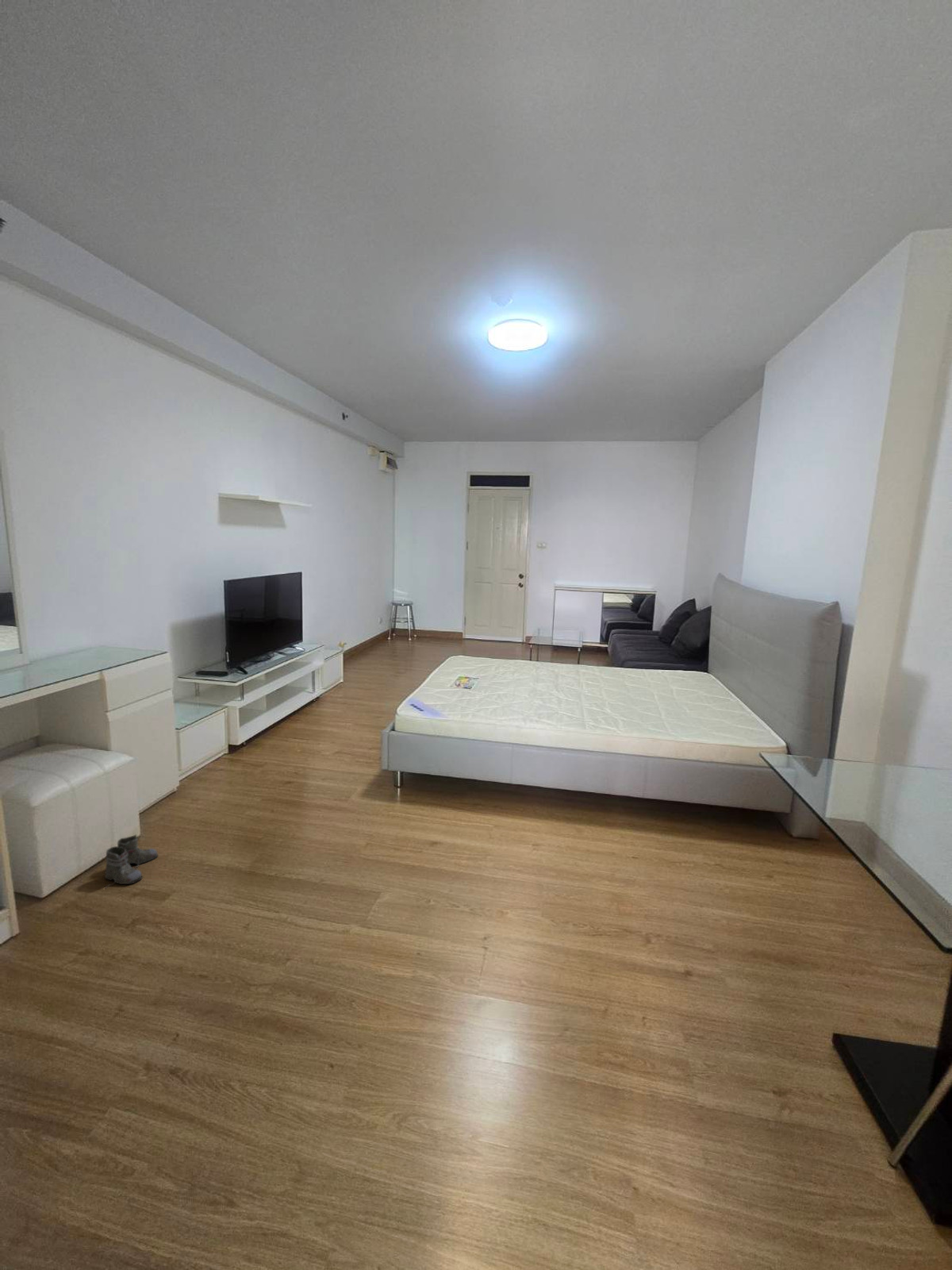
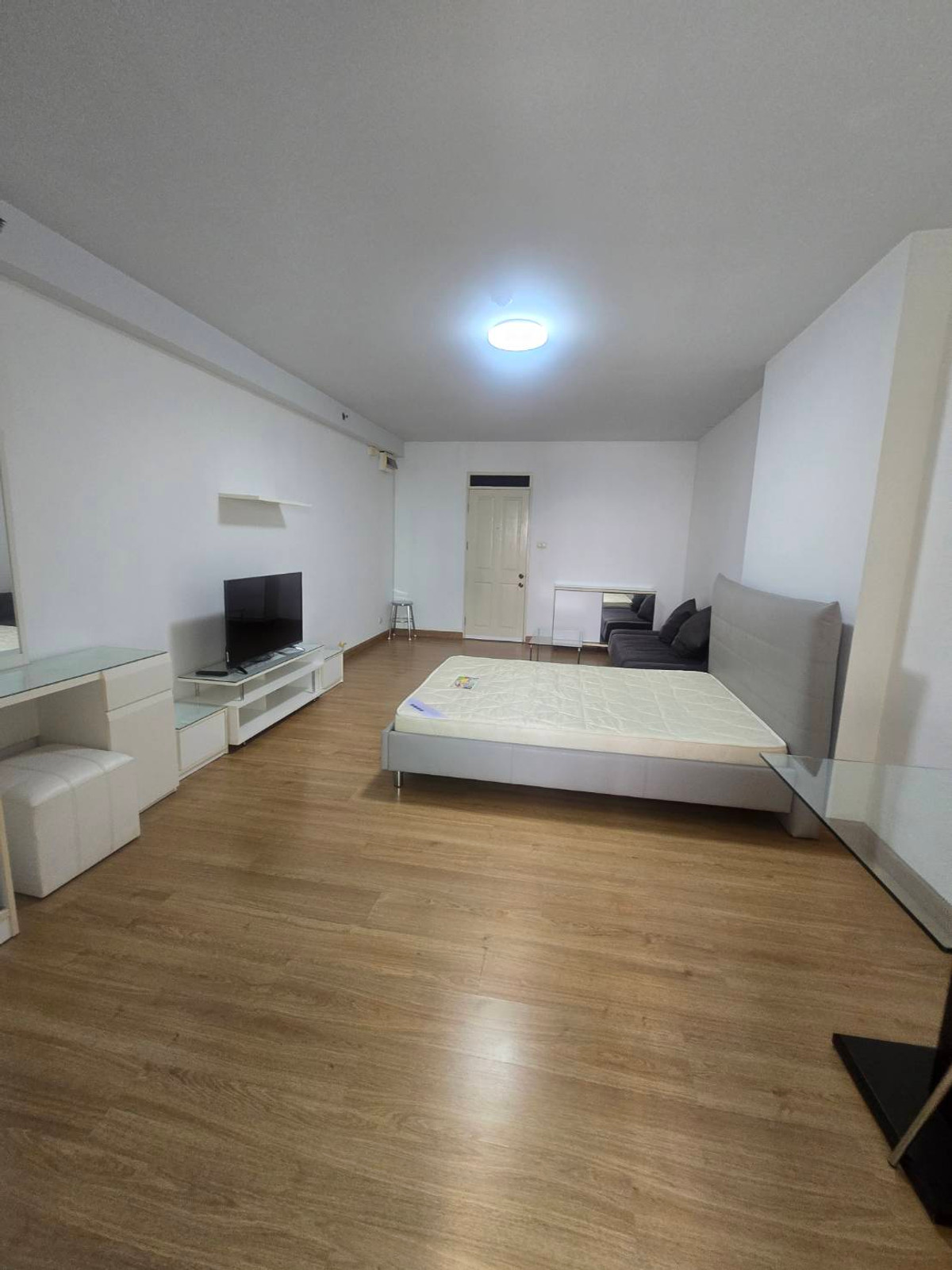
- boots [104,834,159,888]
